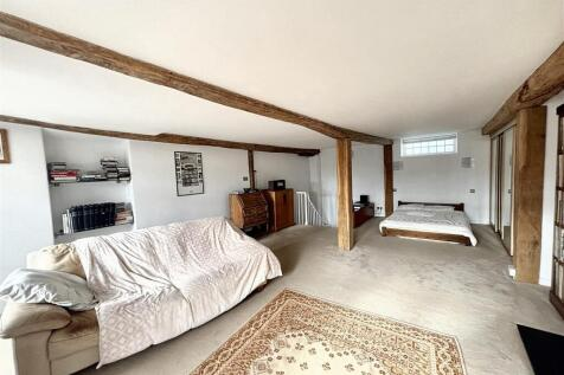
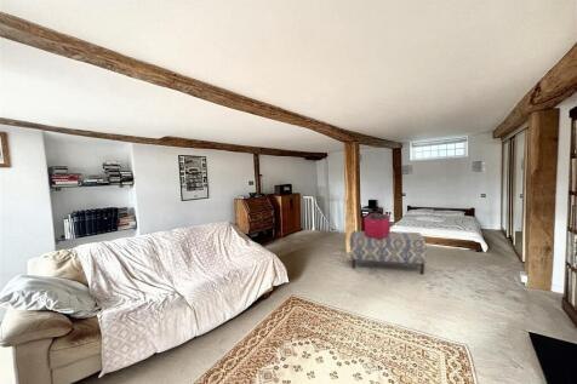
+ storage bin [364,212,392,240]
+ bench [348,230,428,275]
